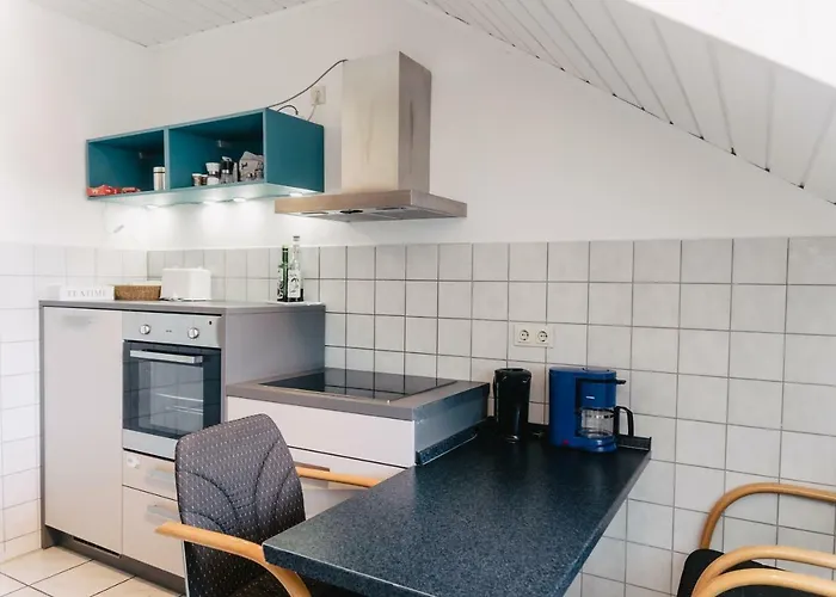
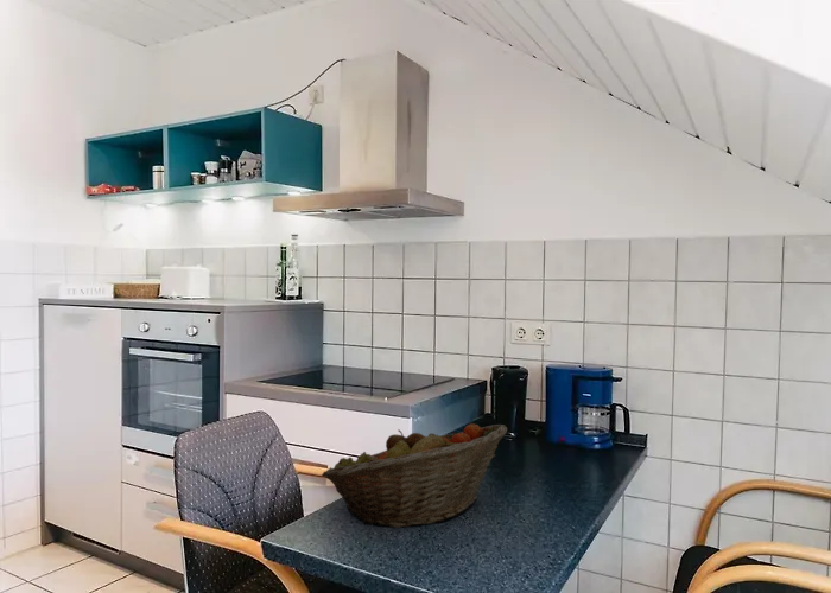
+ fruit basket [321,423,508,529]
